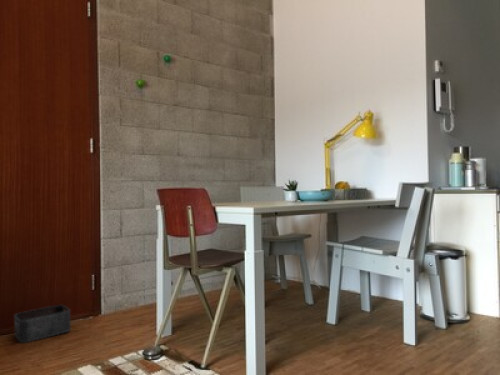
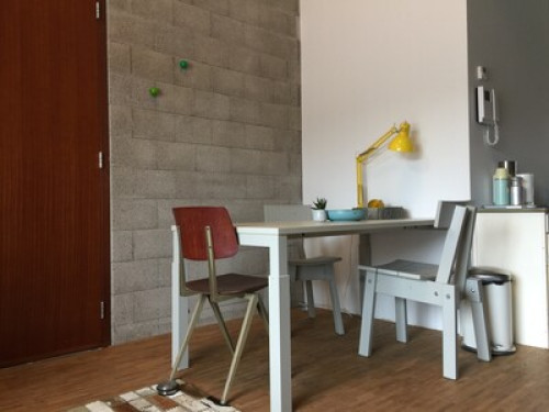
- storage bin [13,304,72,344]
